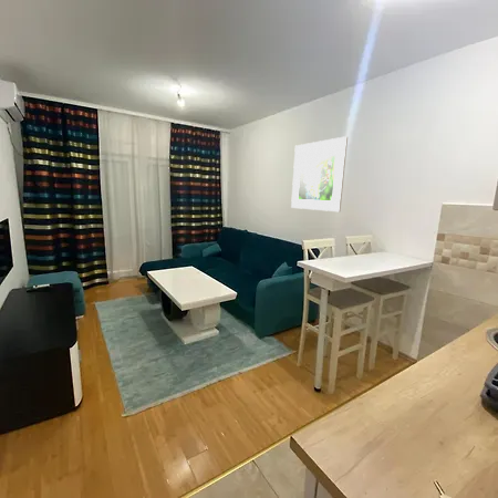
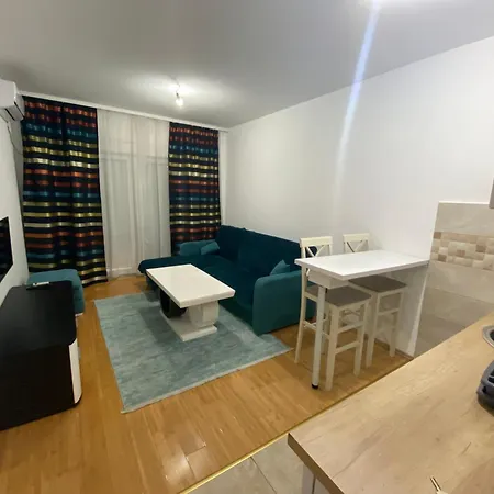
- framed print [290,135,349,212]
